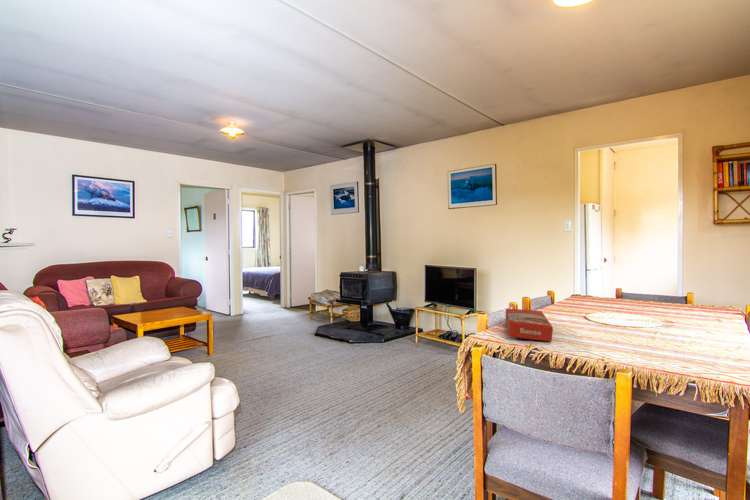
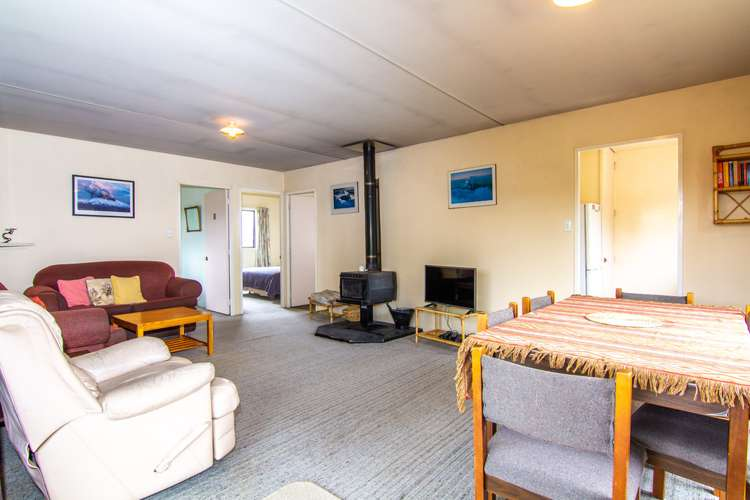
- macaroni box [504,308,554,342]
